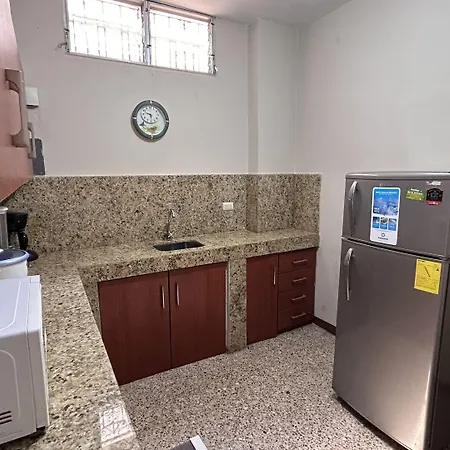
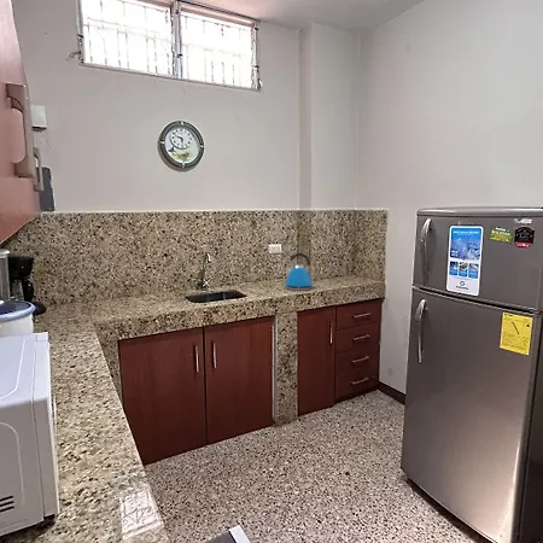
+ kettle [284,252,316,291]
